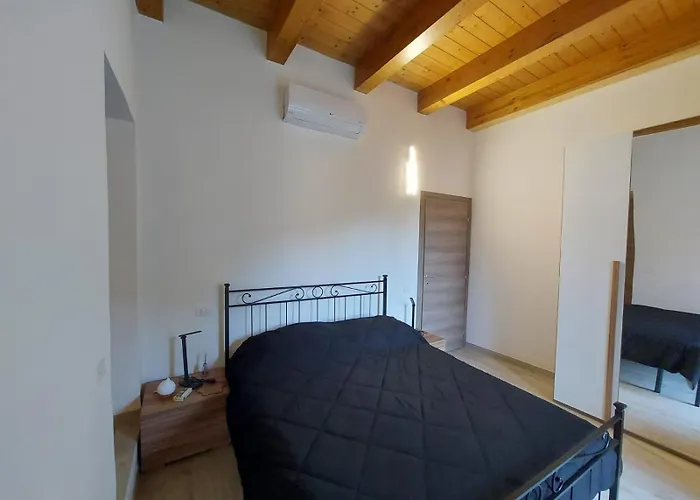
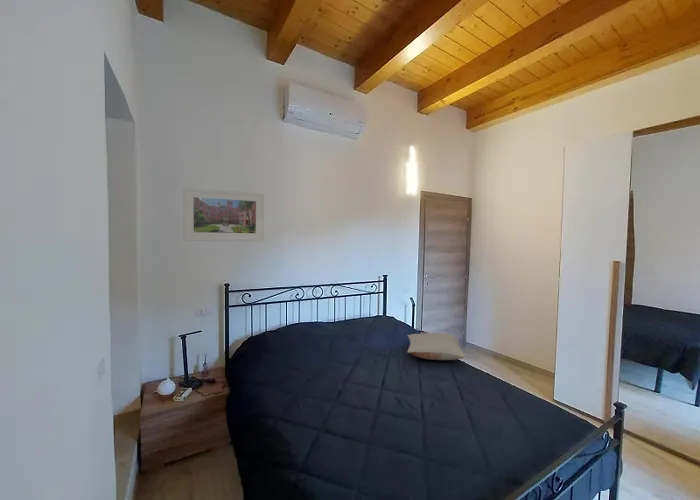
+ pillow [406,332,466,361]
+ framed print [182,186,265,242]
